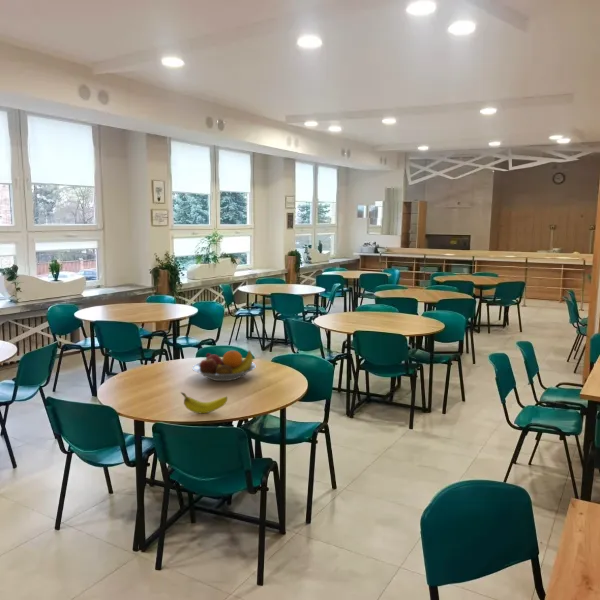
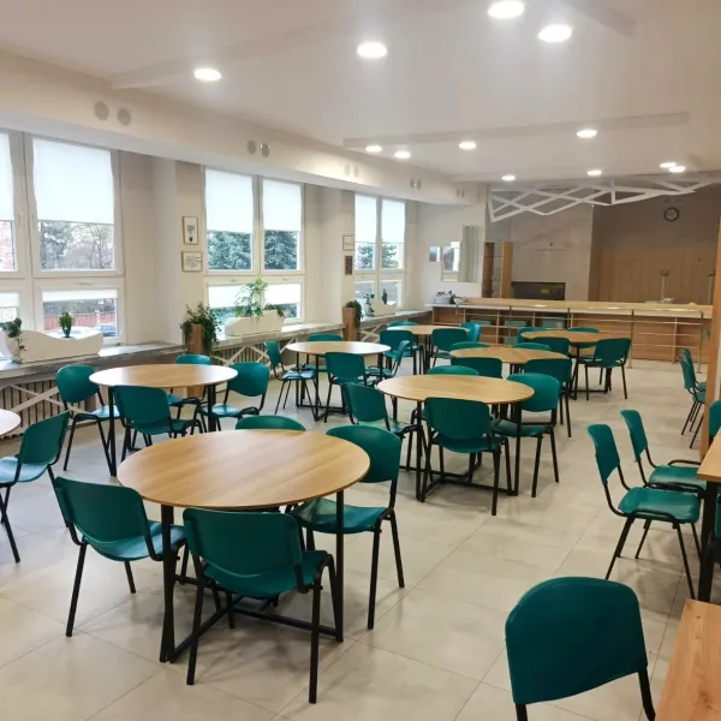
- fruit [179,391,228,414]
- fruit bowl [191,350,257,382]
